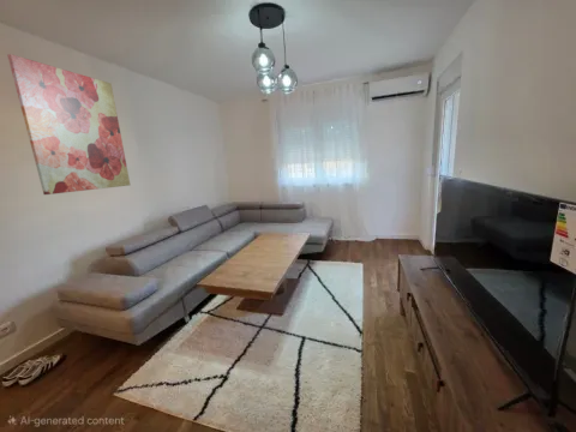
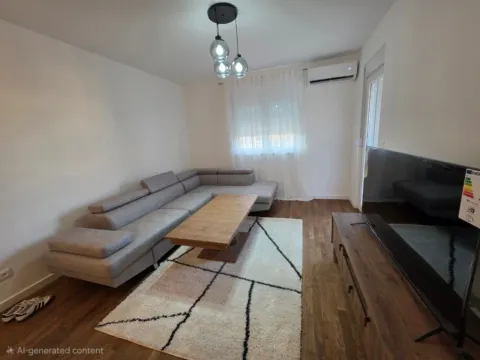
- wall art [6,53,131,196]
